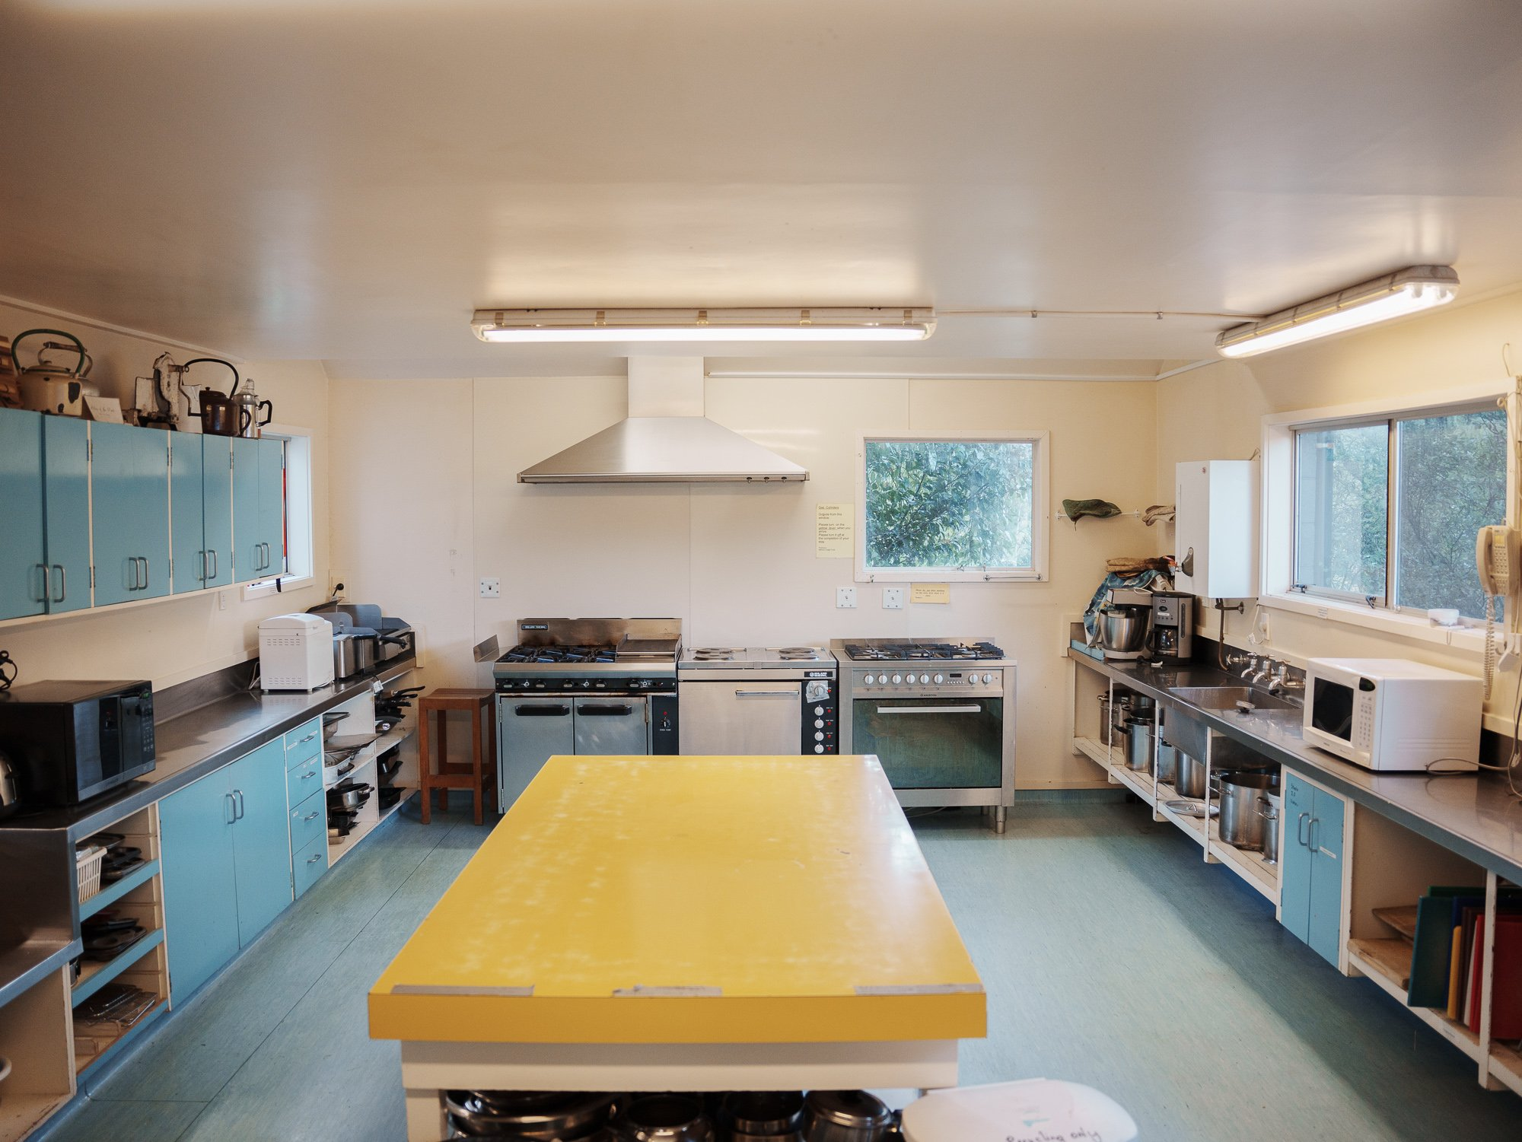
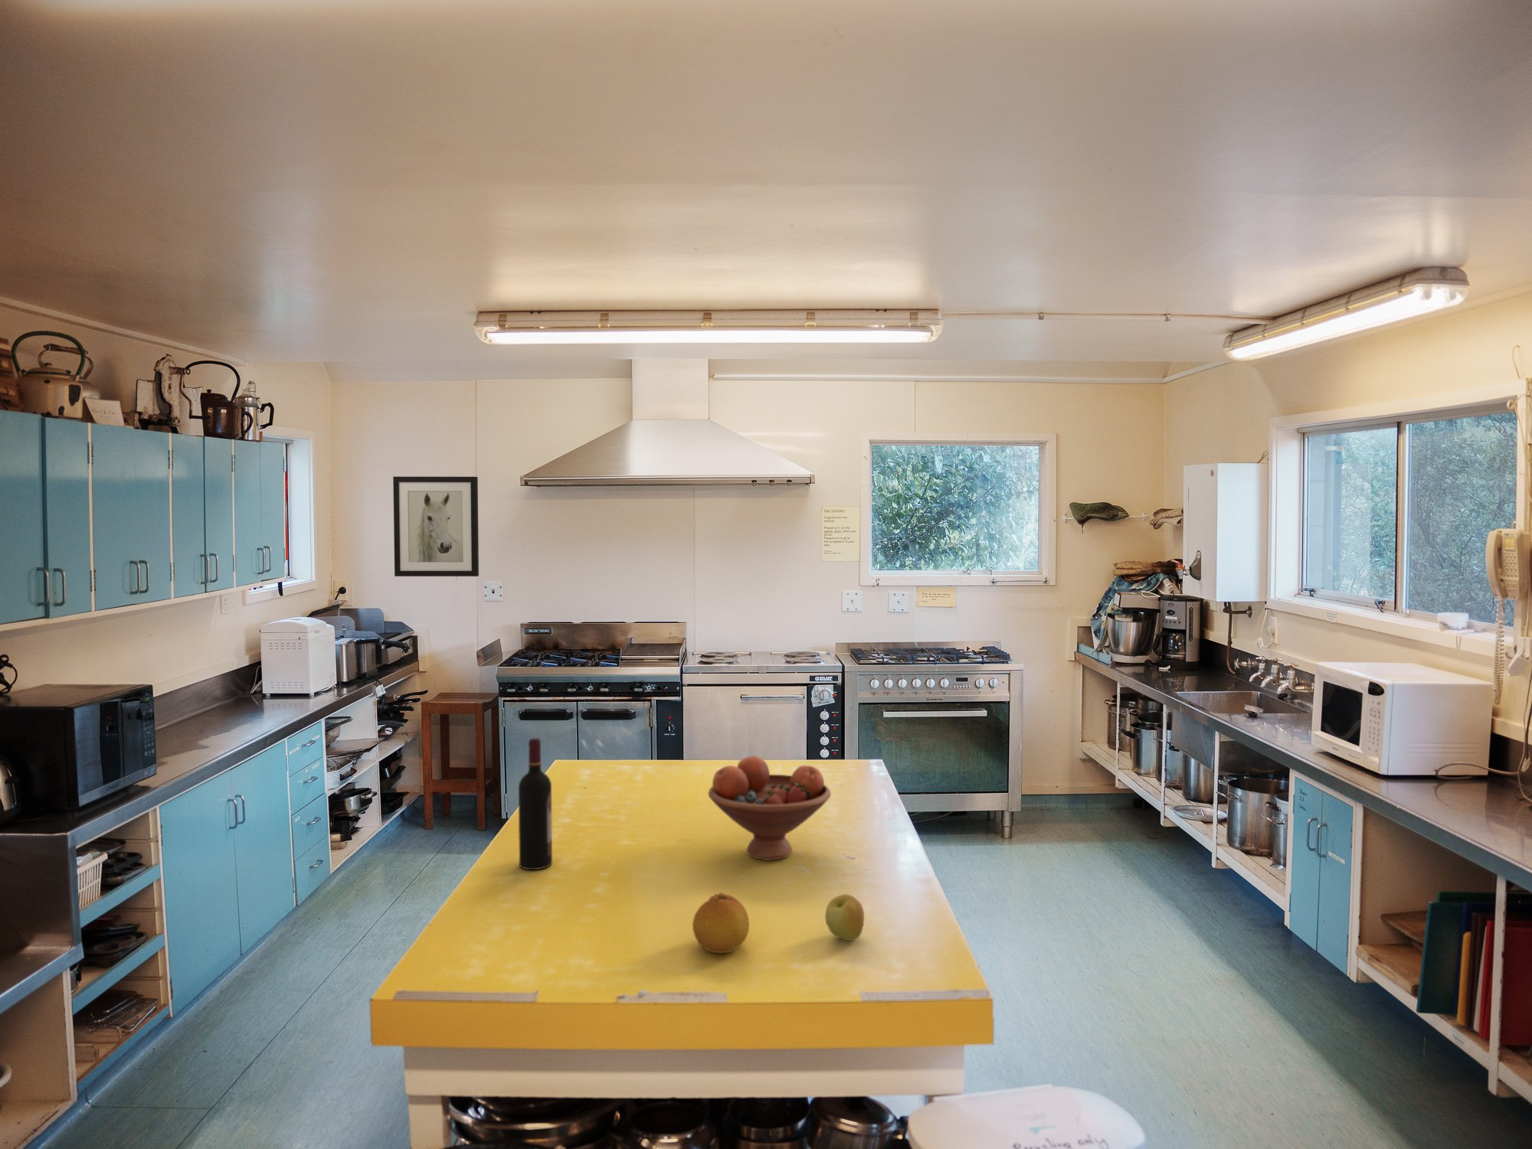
+ fruit [692,892,750,953]
+ wall art [392,476,479,577]
+ apple [825,893,864,941]
+ wine bottle [518,737,553,870]
+ fruit bowl [707,754,832,862]
